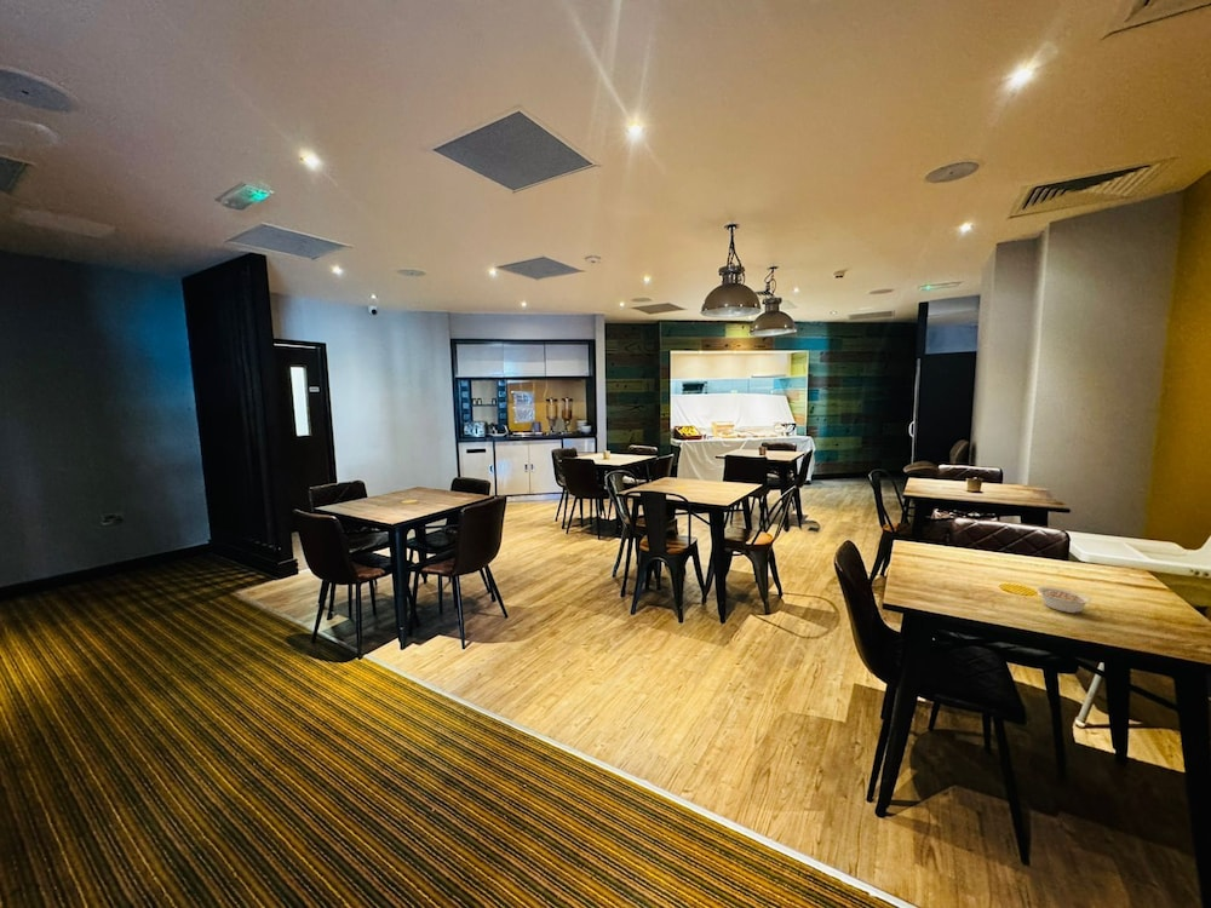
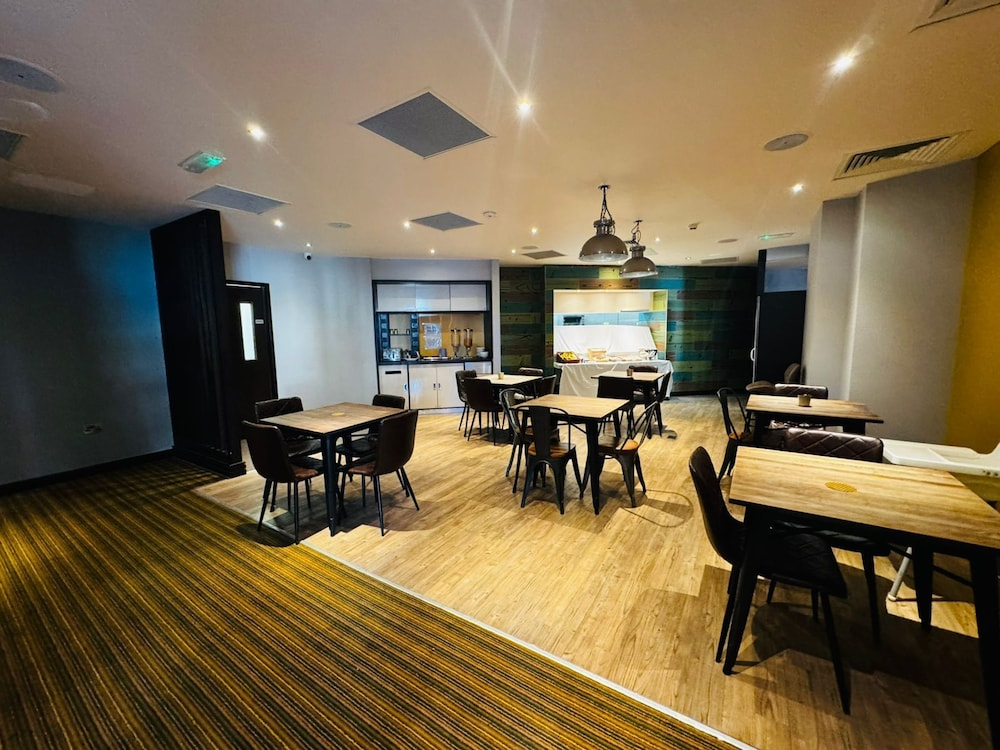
- legume [1037,586,1092,614]
